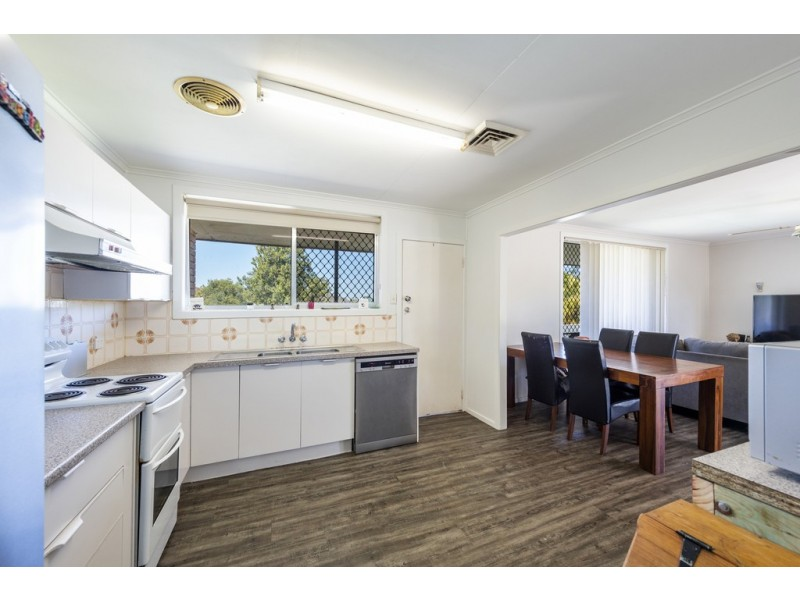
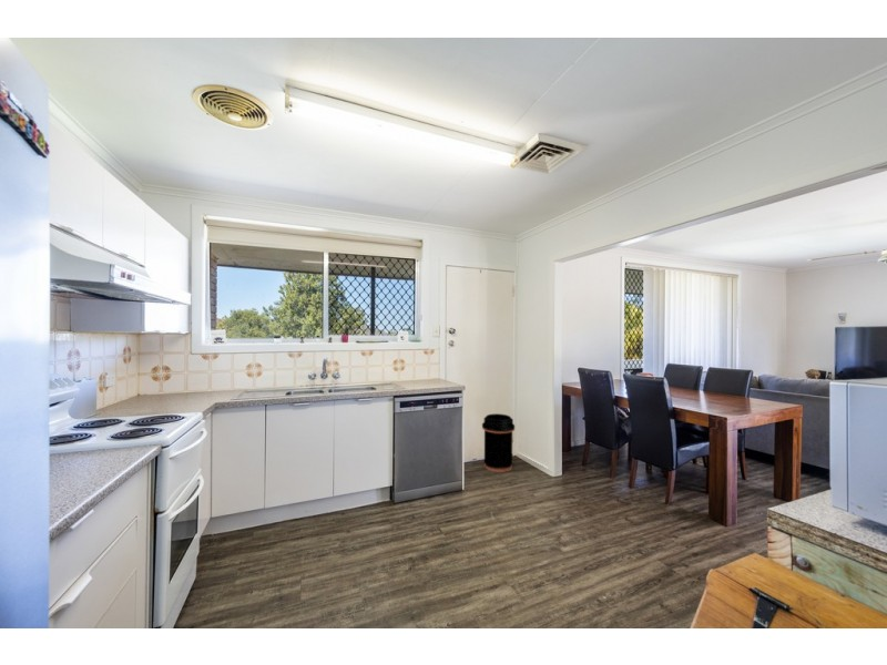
+ trash can [481,412,516,473]
